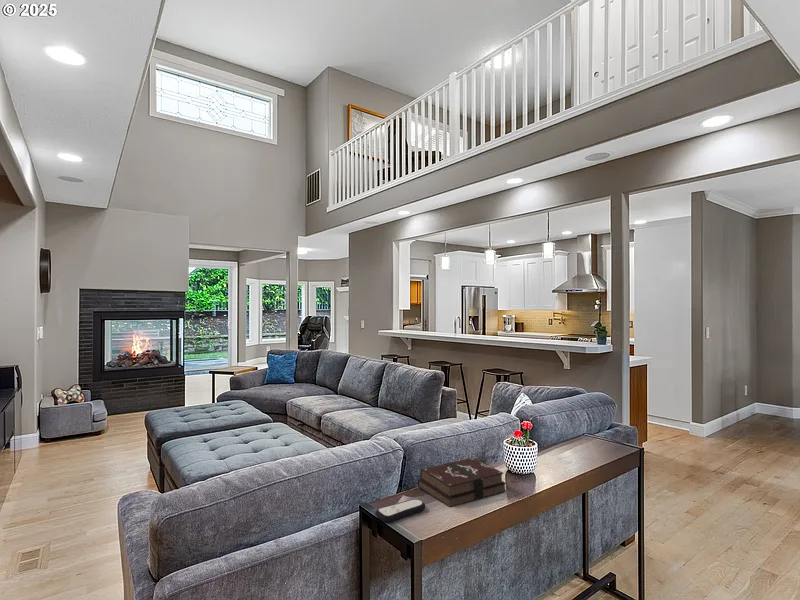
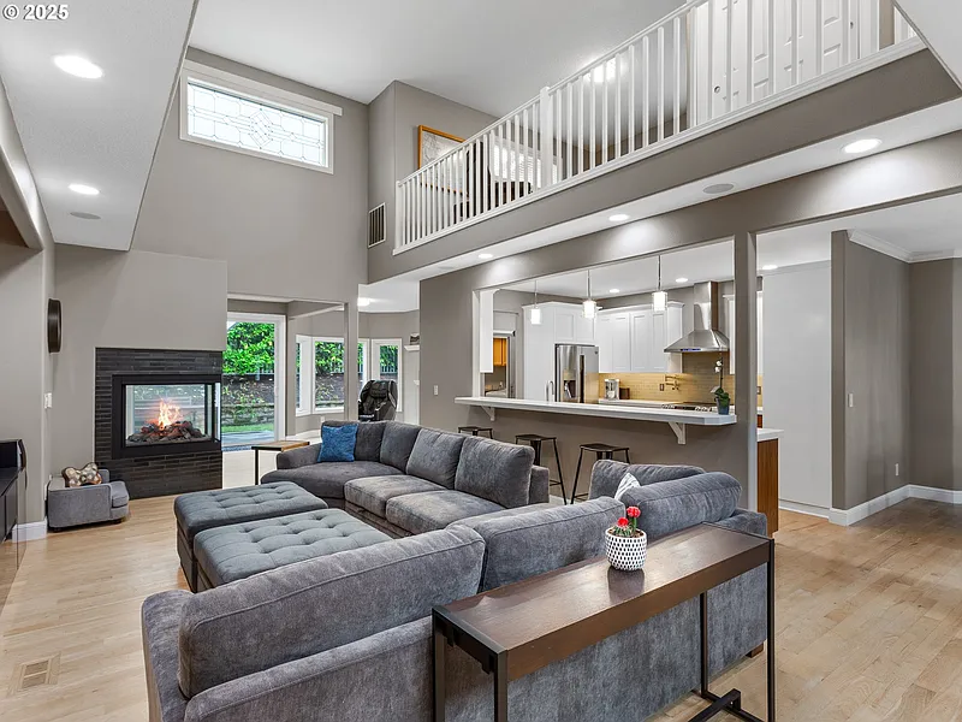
- remote control [374,498,426,523]
- hardback book [417,457,508,508]
